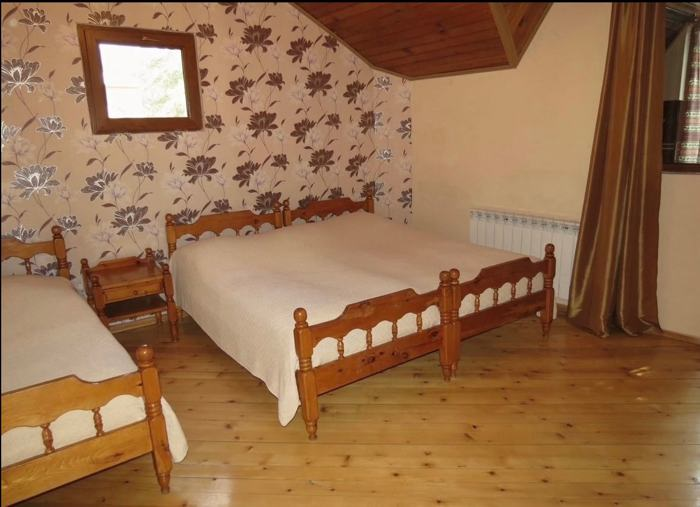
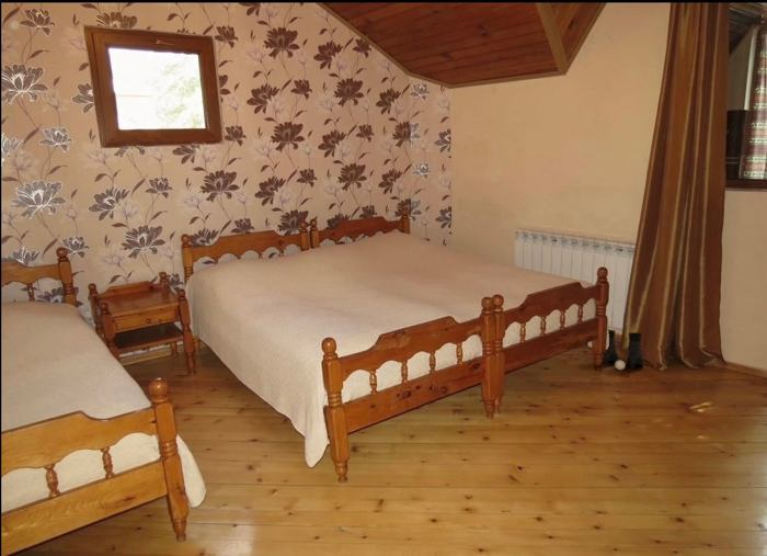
+ boots [602,329,645,371]
